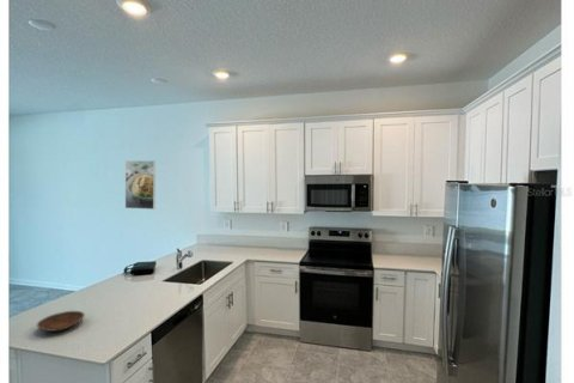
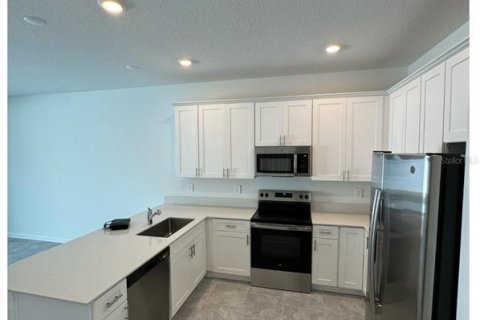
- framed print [124,159,157,211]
- bowl [36,310,86,333]
